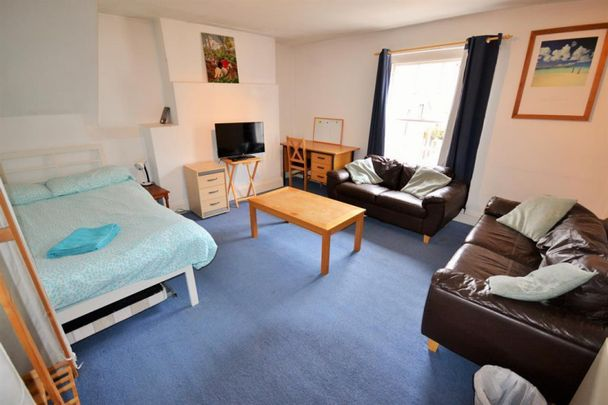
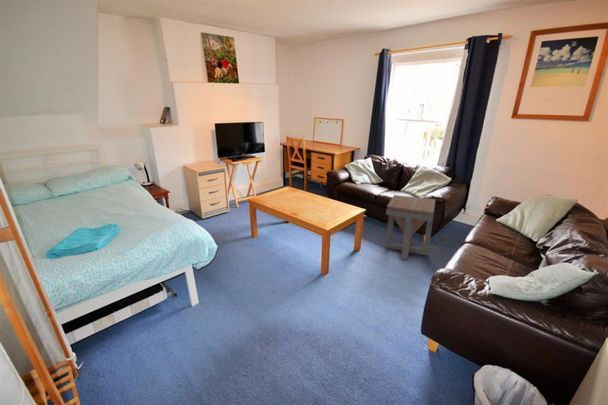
+ side table [385,194,437,261]
